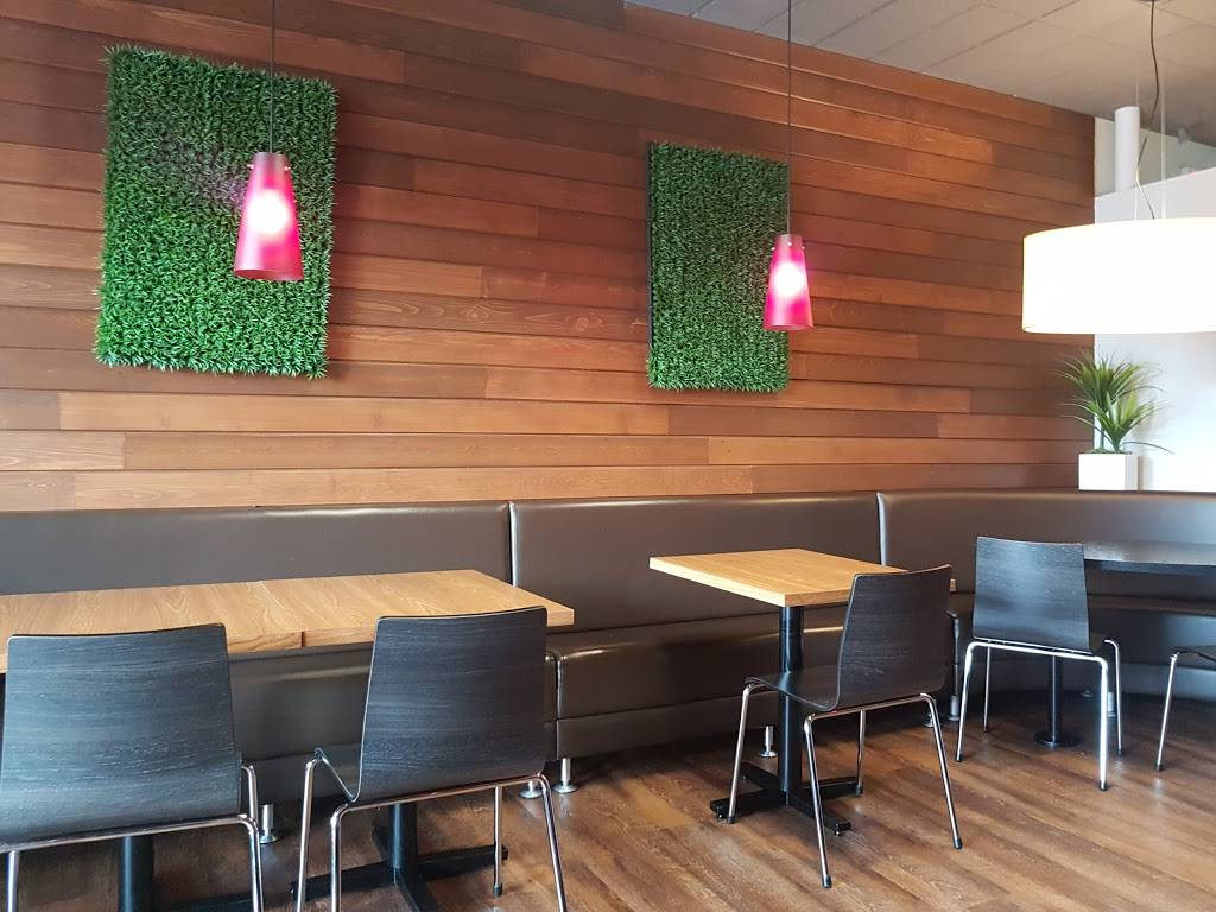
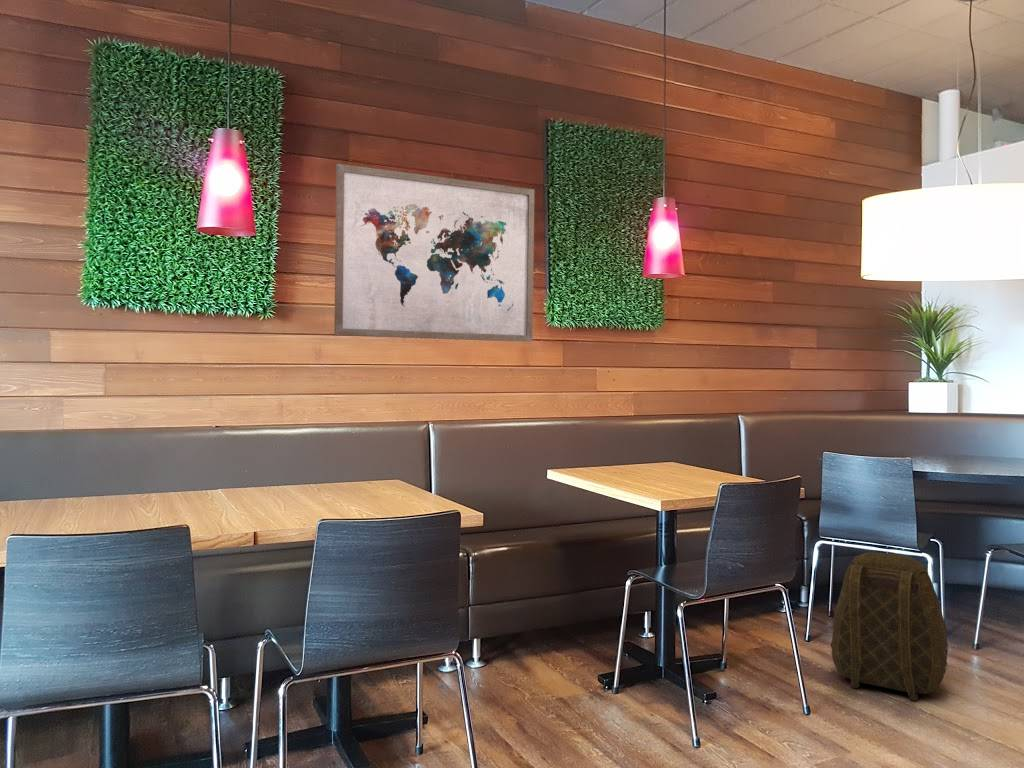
+ wall art [333,163,536,343]
+ backpack [830,551,949,702]
